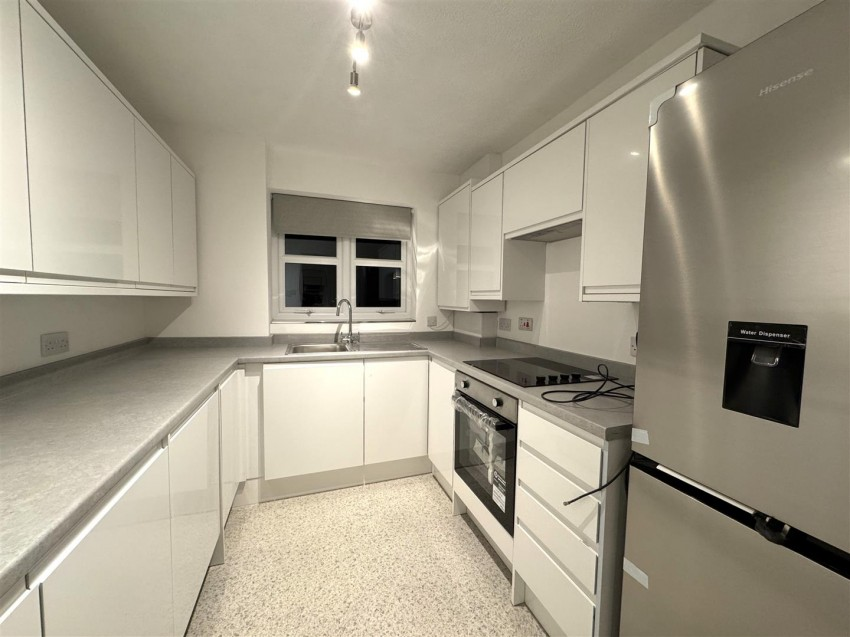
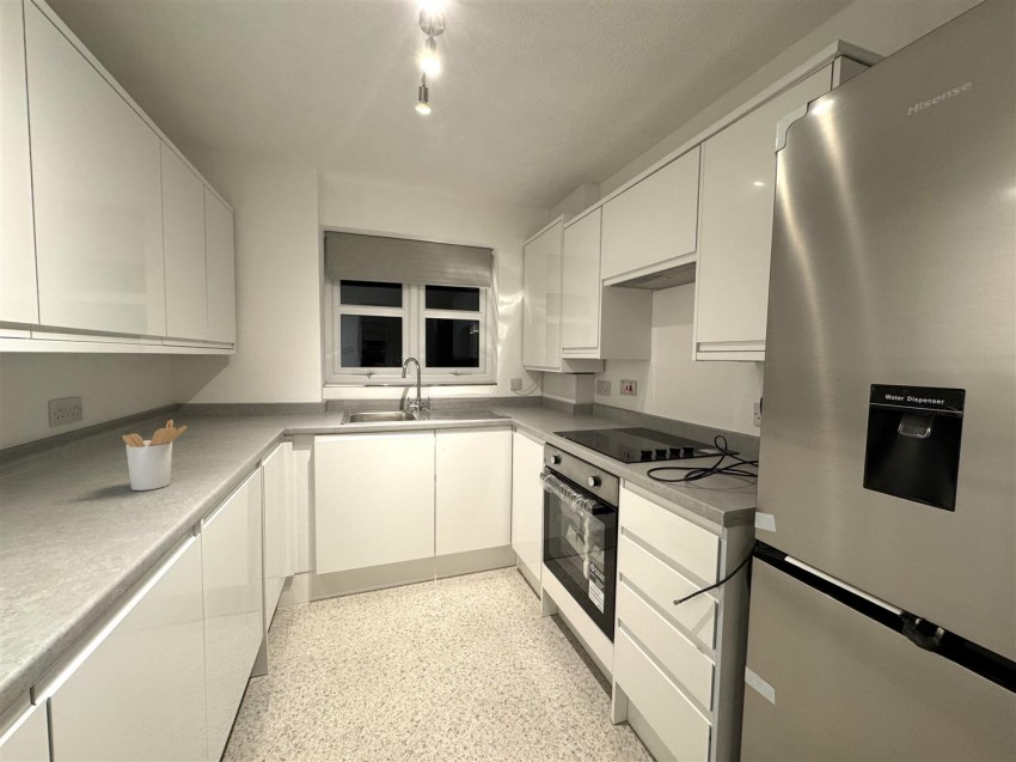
+ utensil holder [121,419,188,492]
